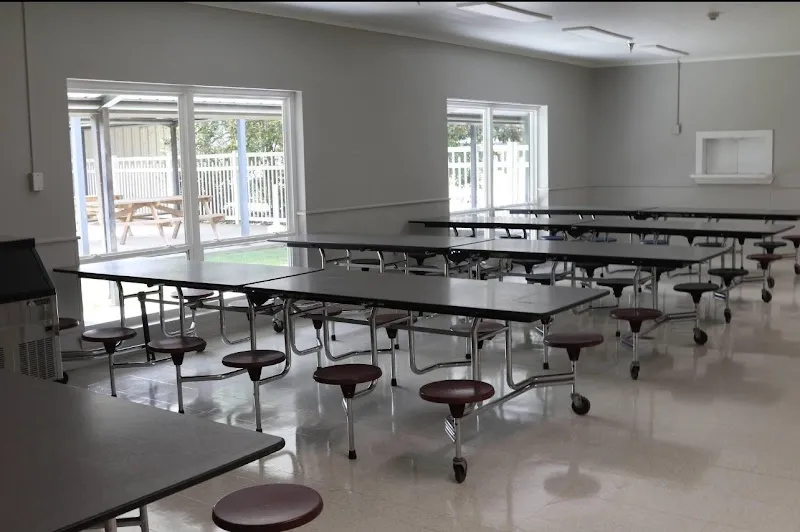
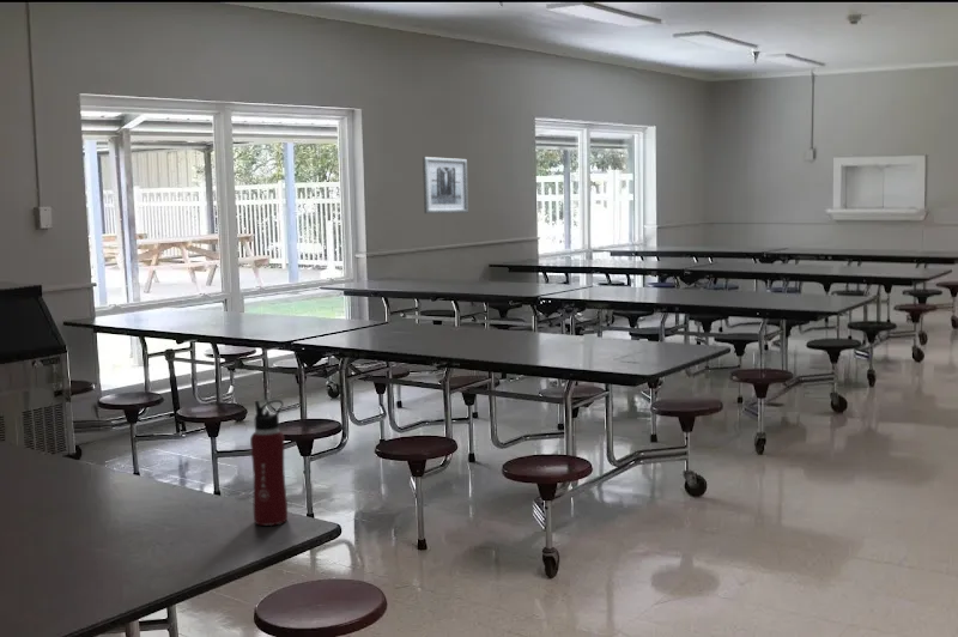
+ wall art [422,156,469,214]
+ water bottle [249,399,289,527]
